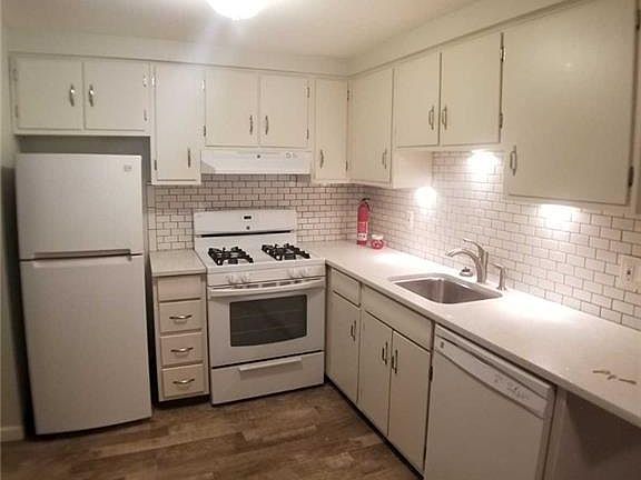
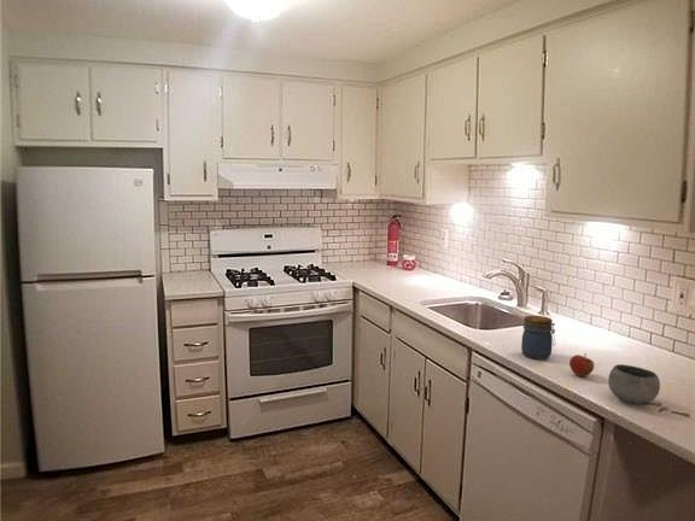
+ bowl [607,363,661,405]
+ apple [568,352,595,377]
+ jar [520,315,556,361]
